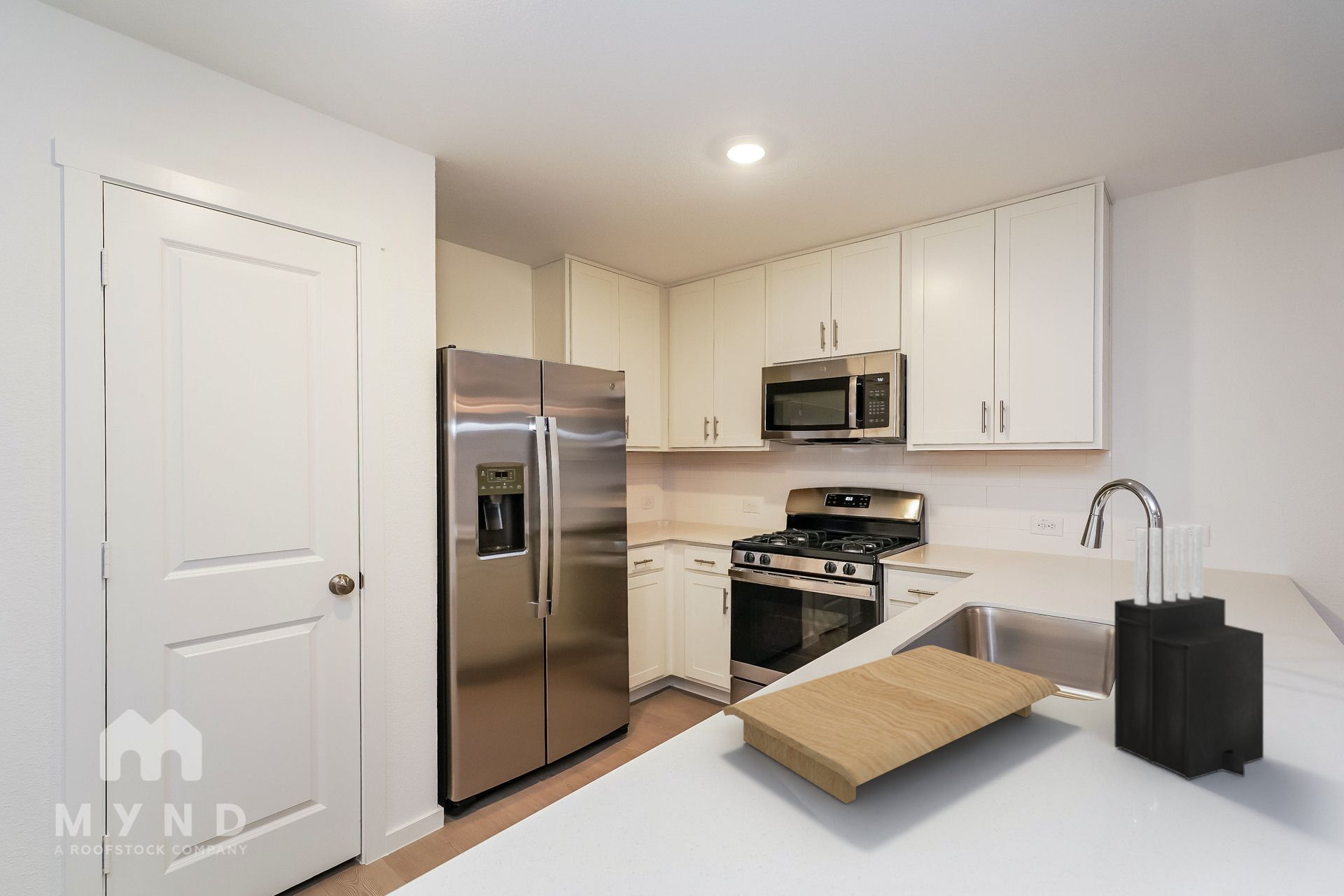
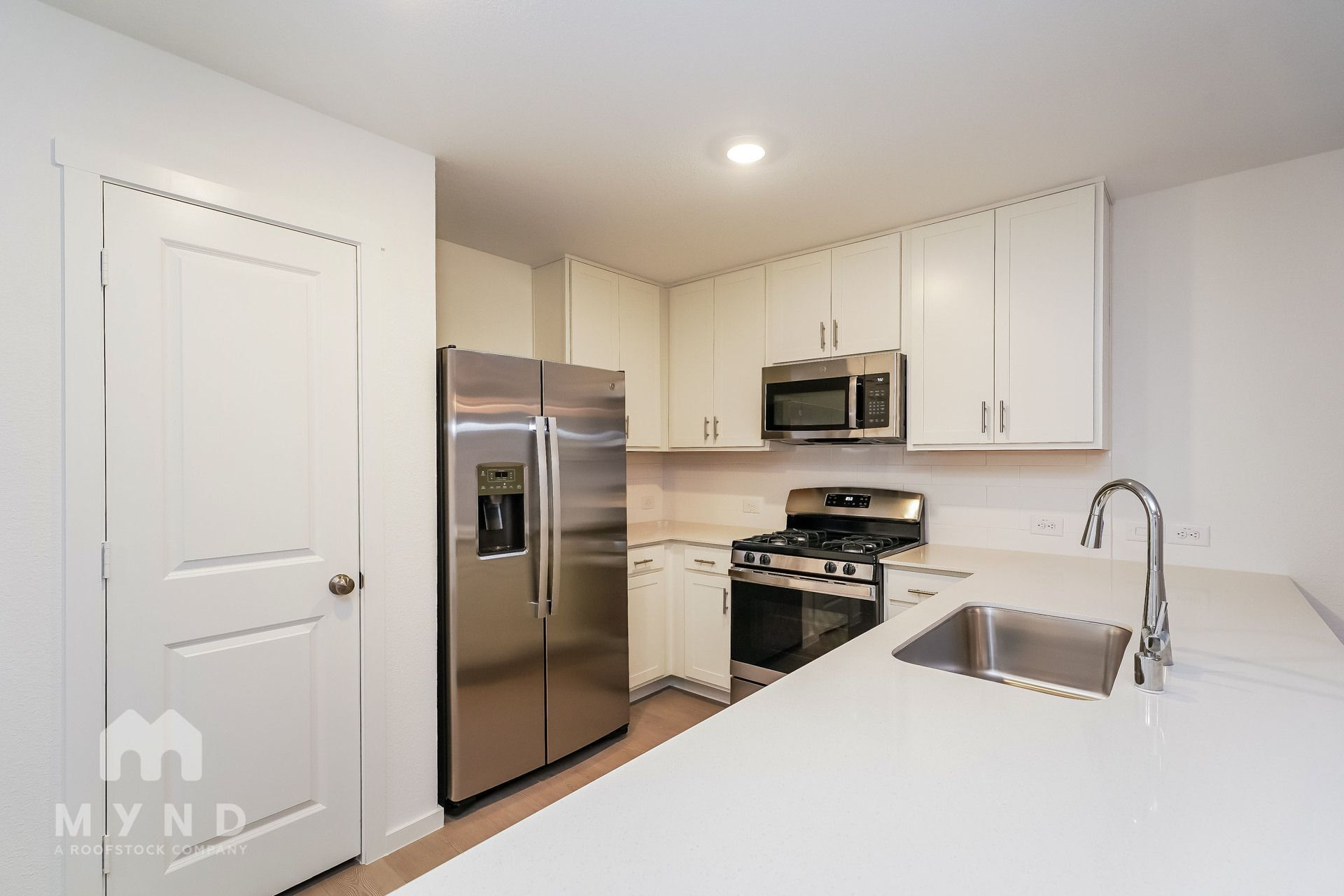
- cutting board [722,645,1061,804]
- knife block [1114,524,1264,780]
